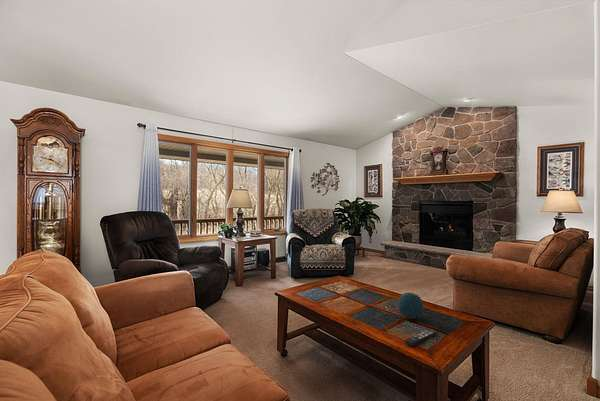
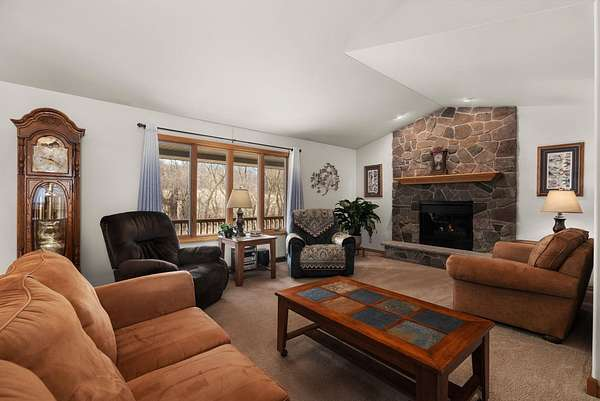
- decorative orb [397,292,425,320]
- remote control [404,328,438,347]
